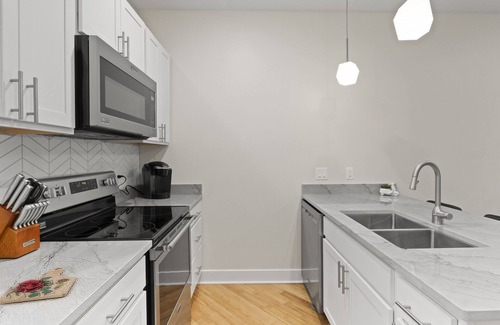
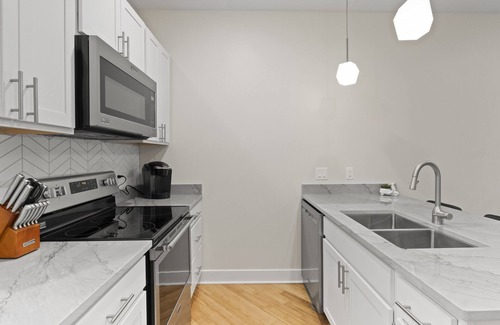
- cutting board [0,267,77,305]
